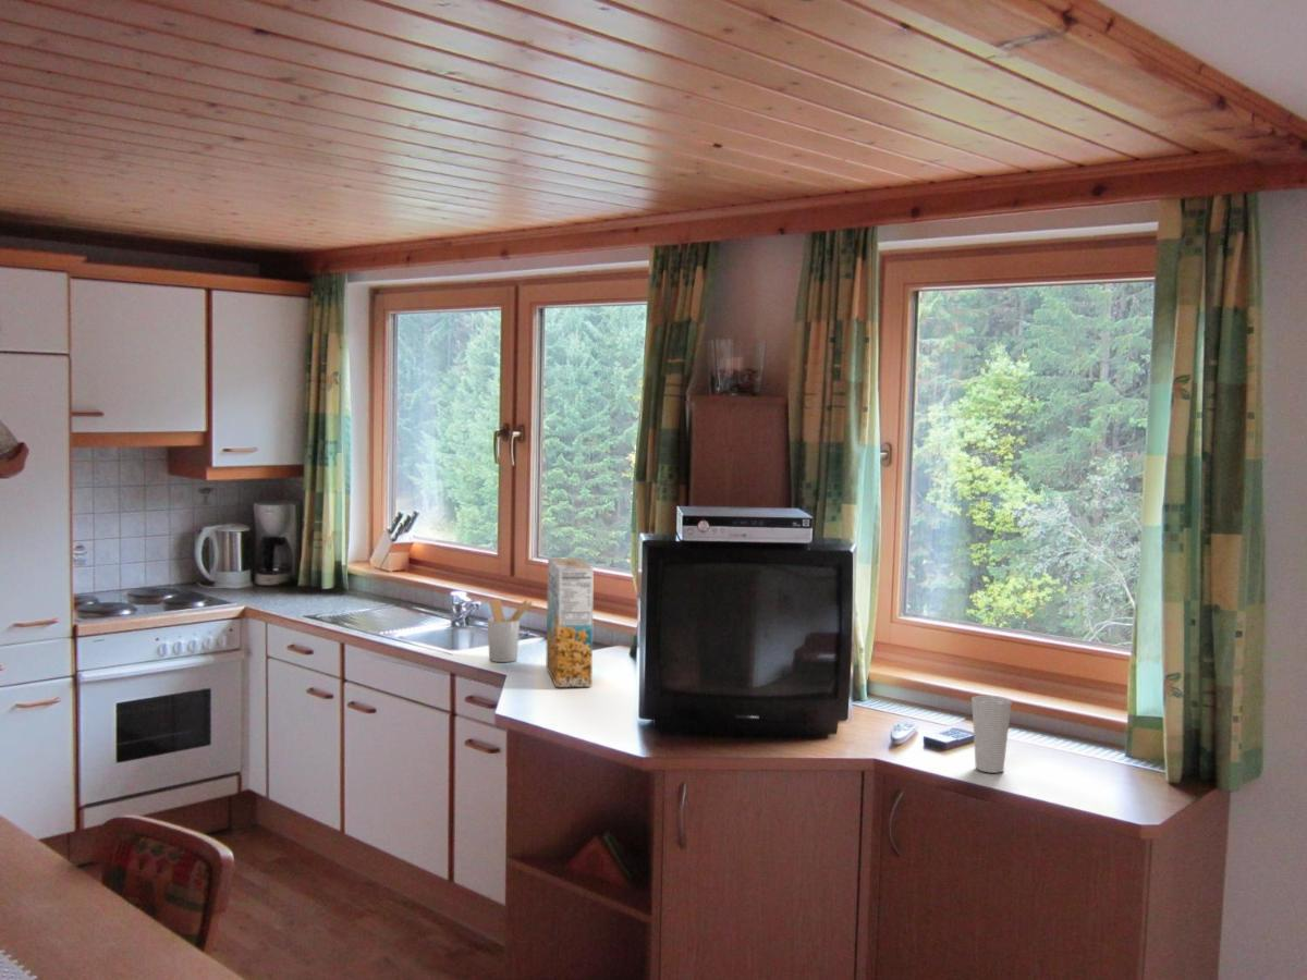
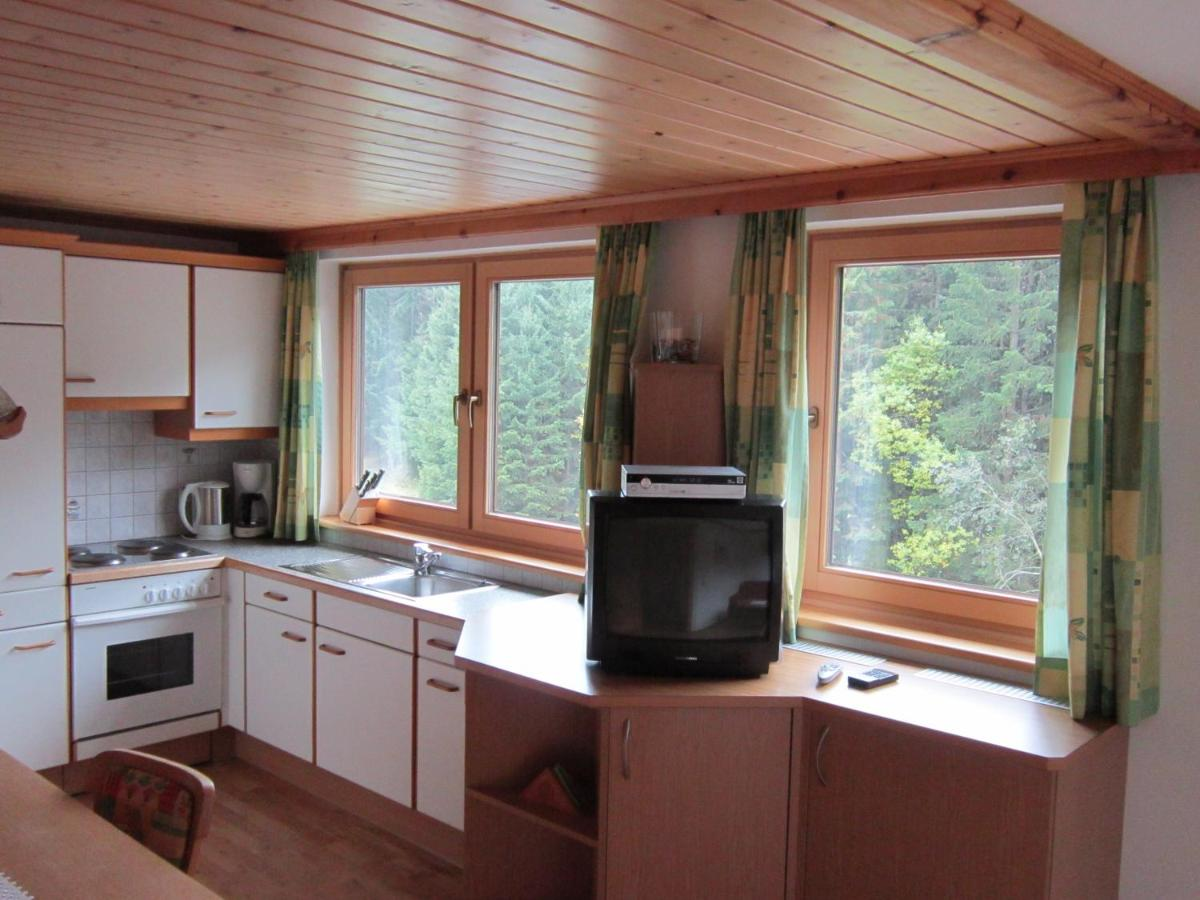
- cereal box [545,558,595,688]
- cup [970,695,1013,774]
- utensil holder [487,597,534,663]
